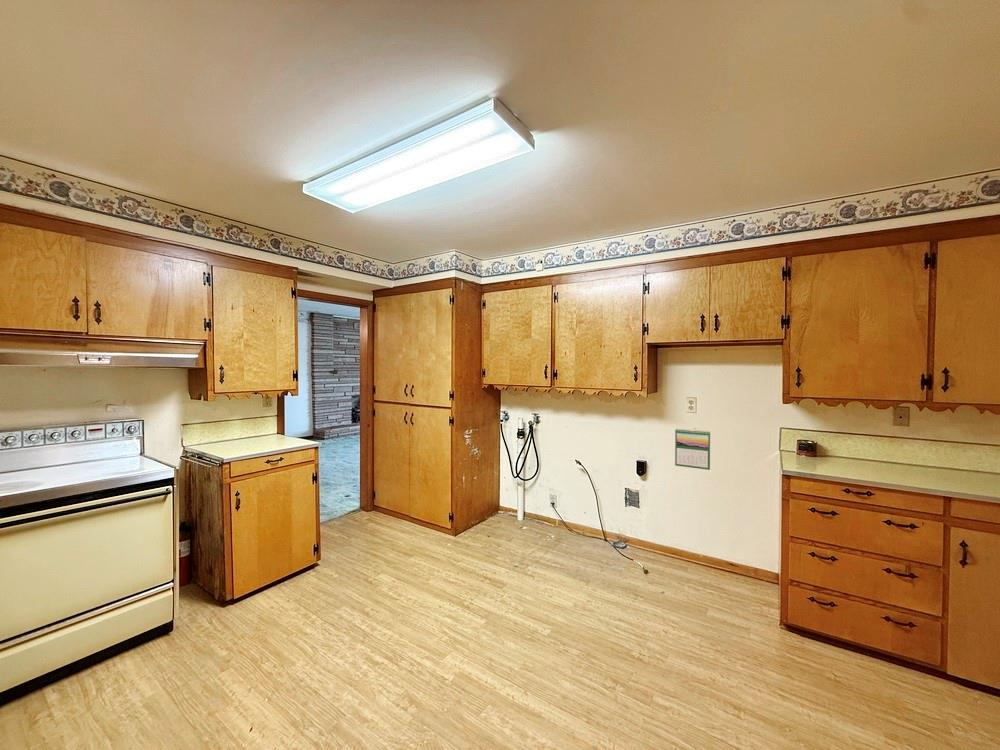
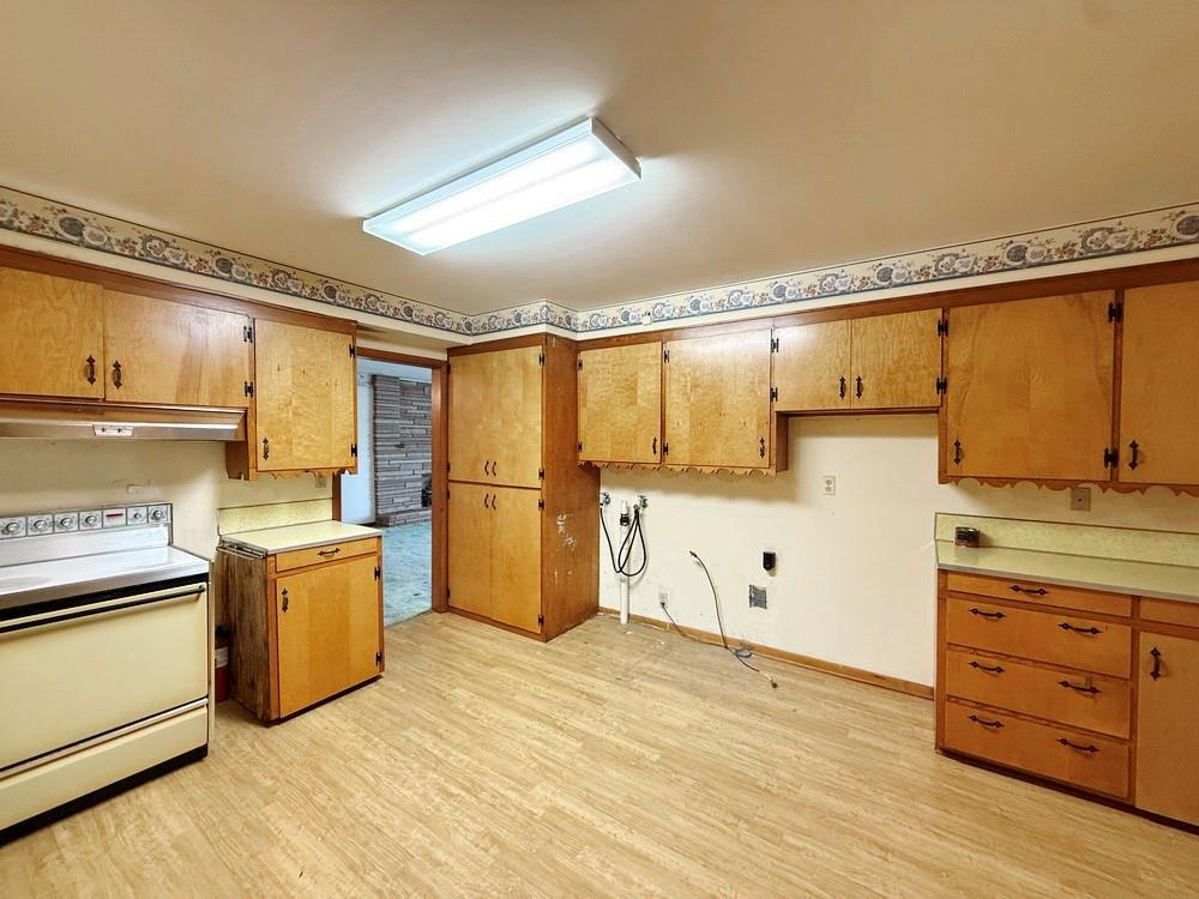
- calendar [674,428,711,471]
